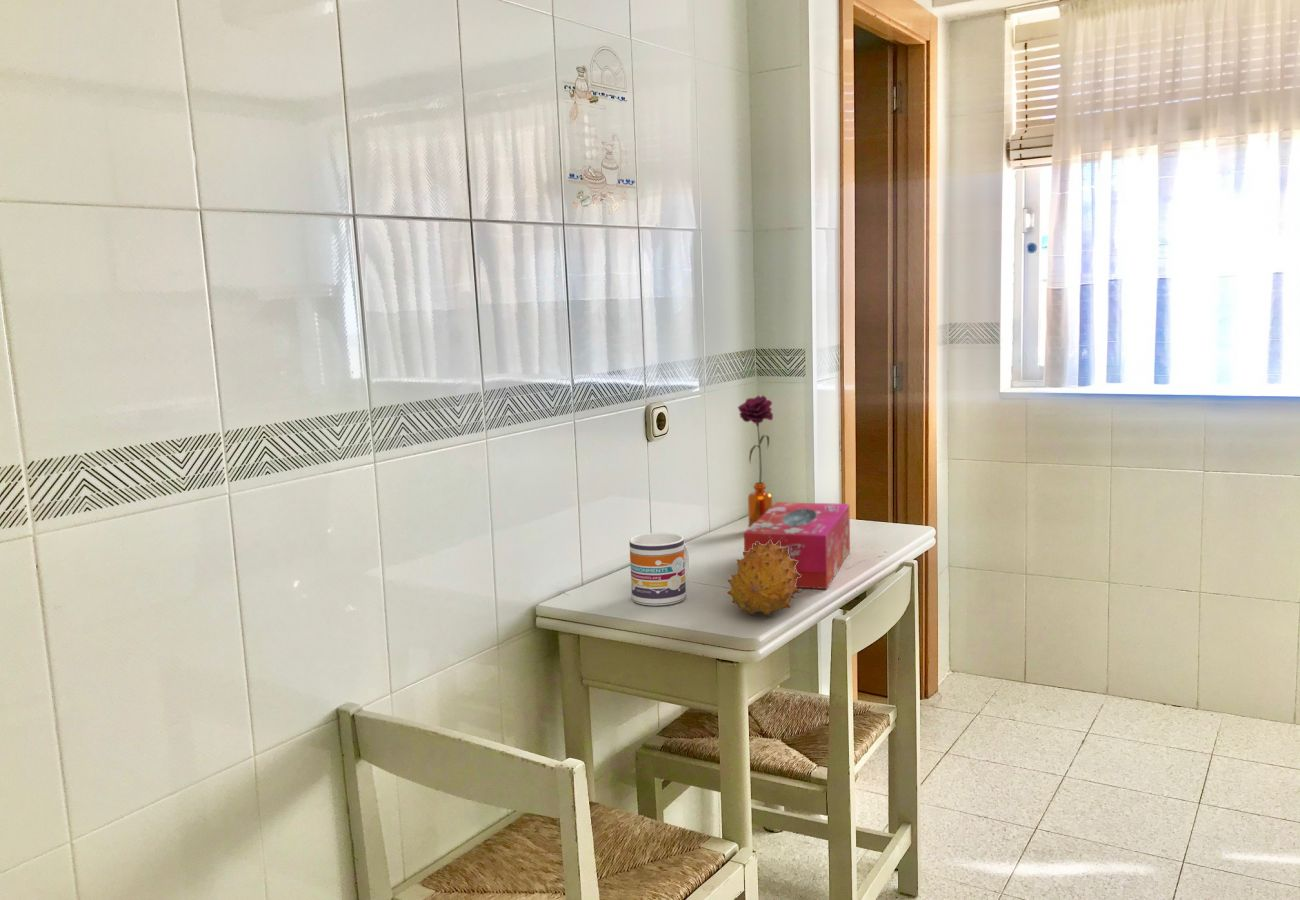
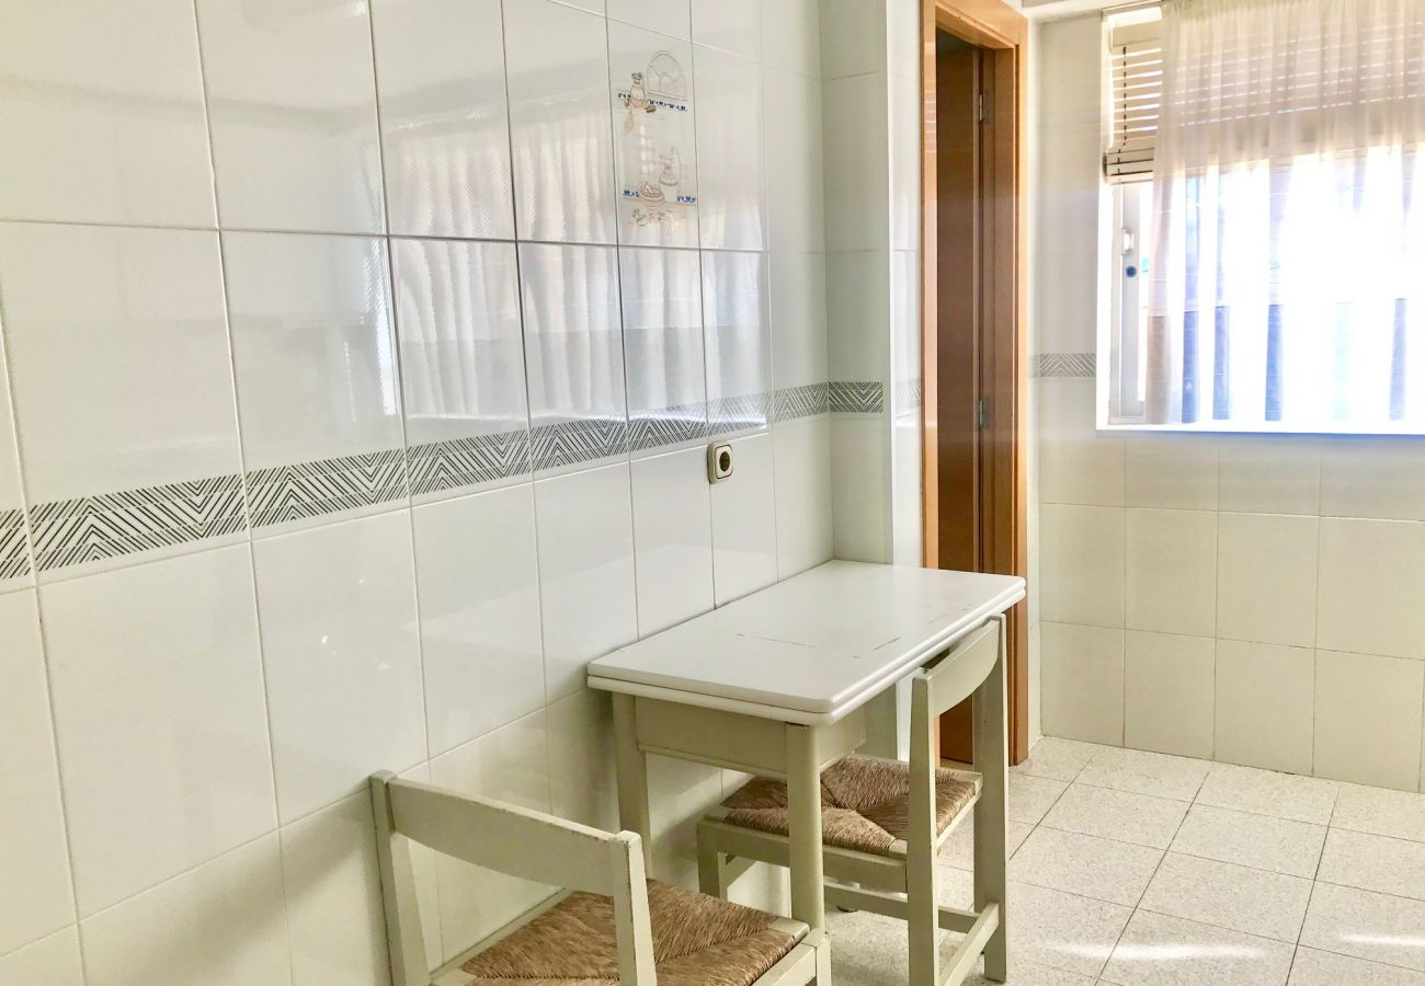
- fruit [726,540,801,617]
- tissue box [743,501,851,590]
- mug [628,532,690,607]
- flower [737,395,774,528]
